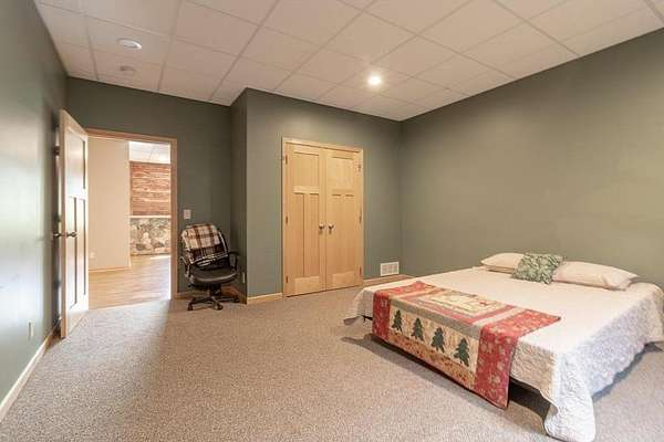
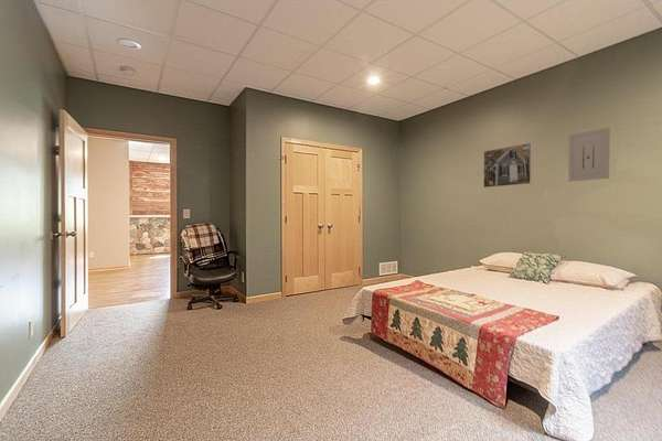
+ wall art [567,127,611,183]
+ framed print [482,142,533,189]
